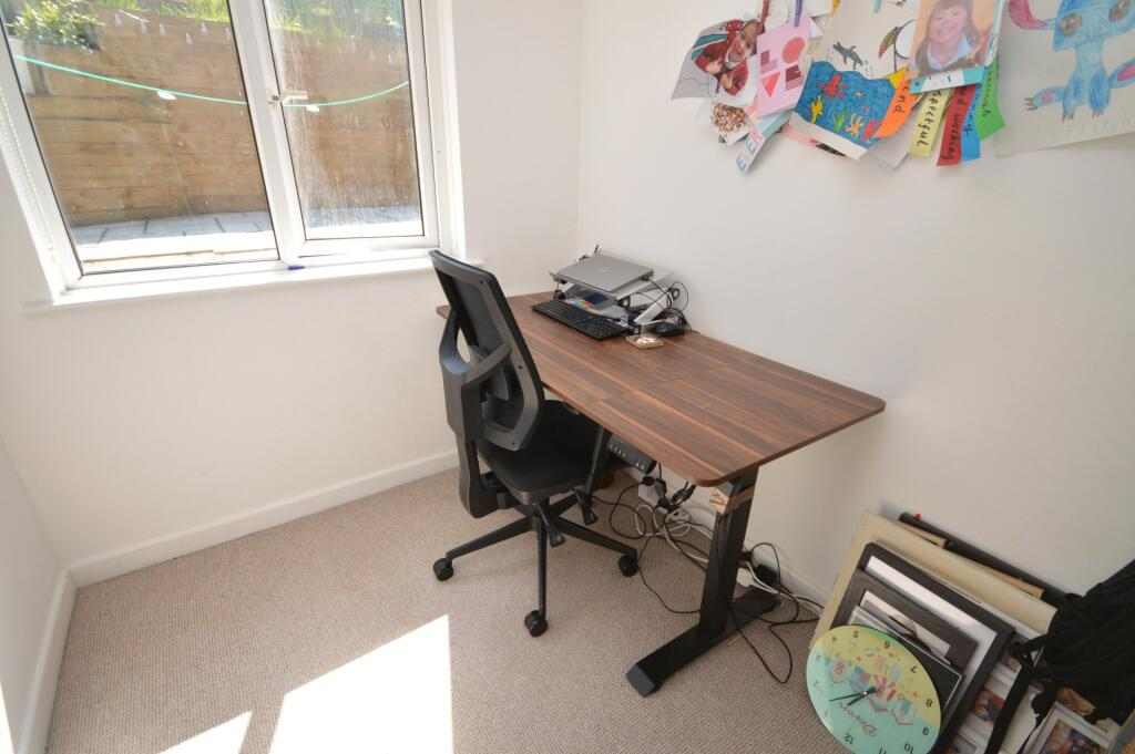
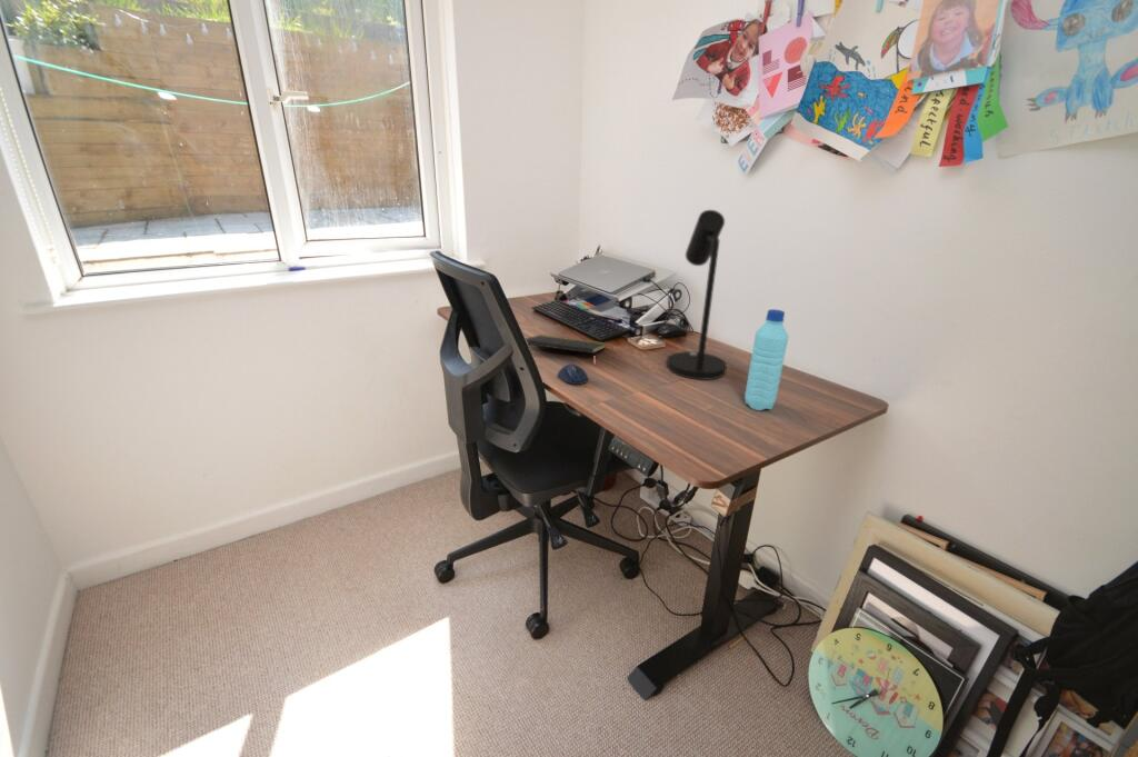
+ computer mouse [557,362,589,386]
+ water bottle [743,308,789,411]
+ desk lamp [666,209,728,380]
+ notepad [525,333,607,355]
